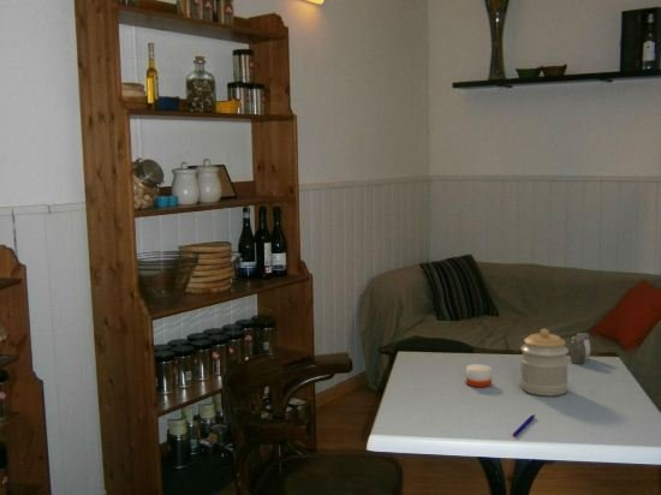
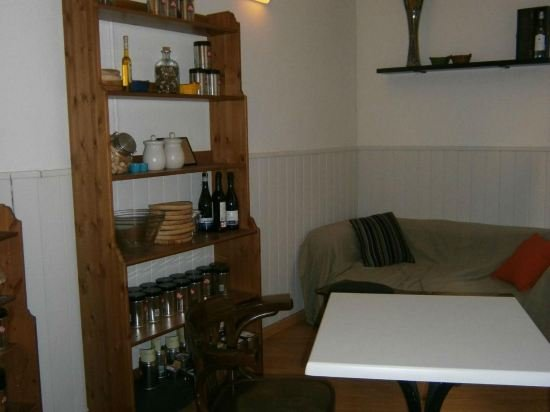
- jar [519,328,570,396]
- salt and pepper shaker [568,332,591,365]
- candle [465,358,493,388]
- pen [512,413,536,437]
